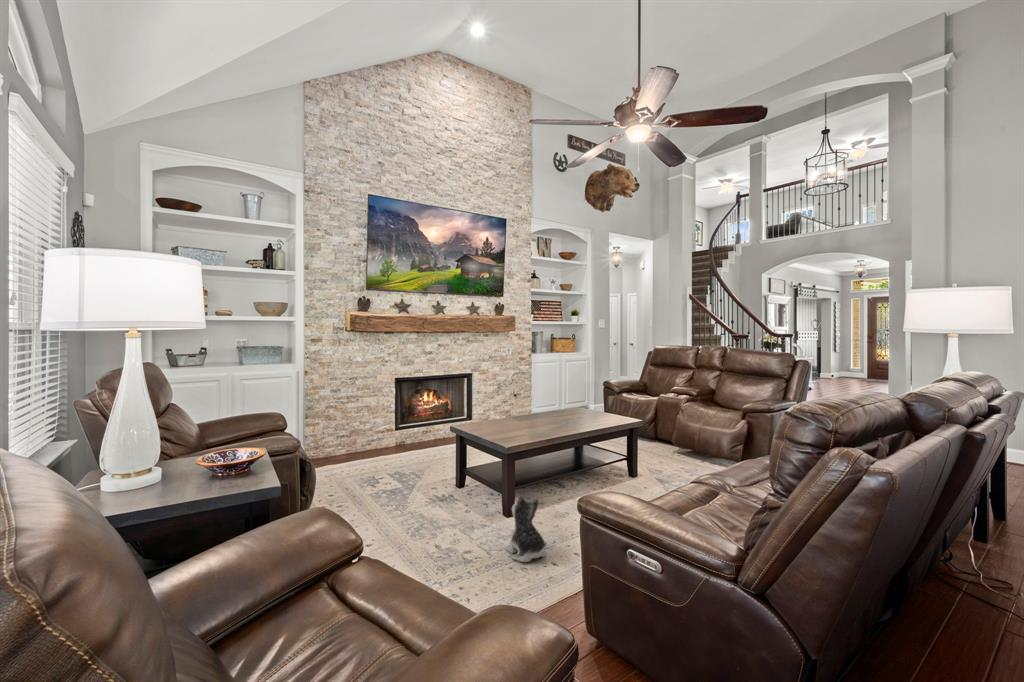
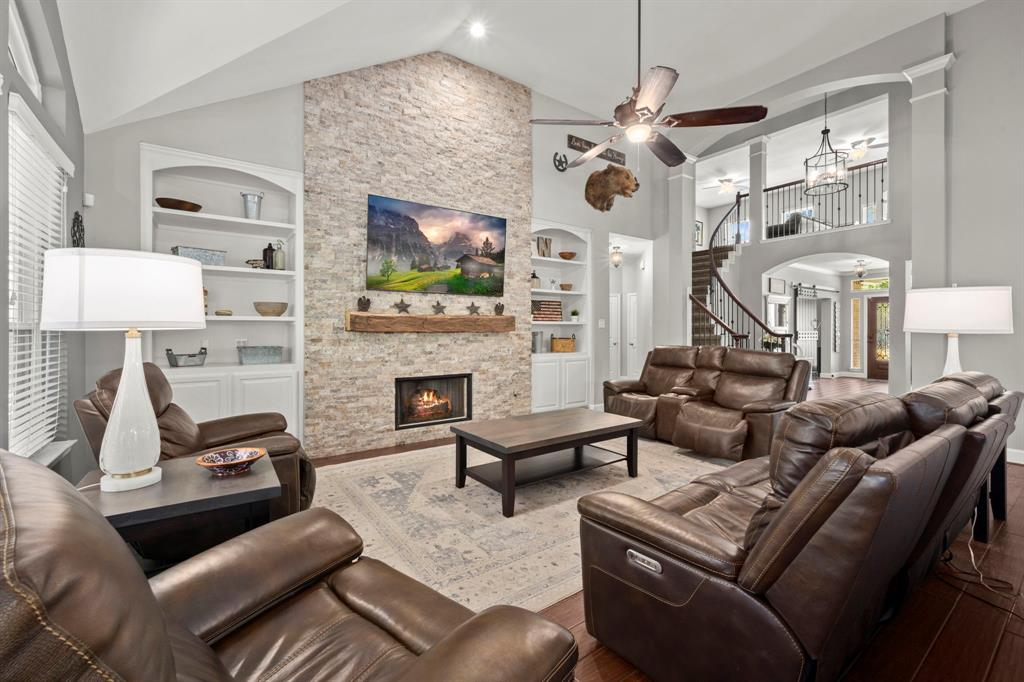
- plush toy [504,494,547,563]
